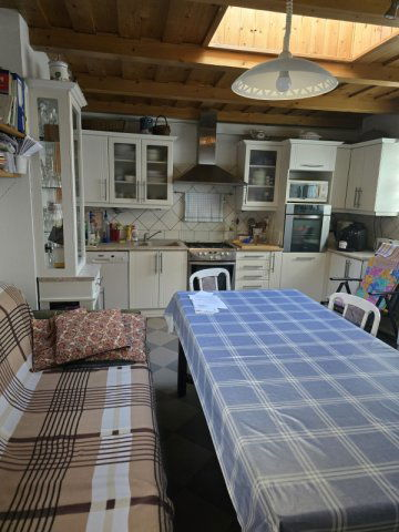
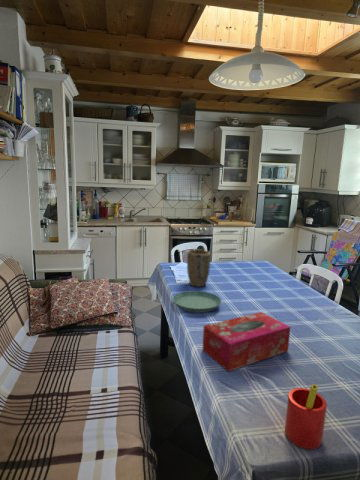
+ saucer [172,290,222,314]
+ plant pot [186,249,211,288]
+ tissue box [201,311,292,373]
+ straw [284,383,328,450]
